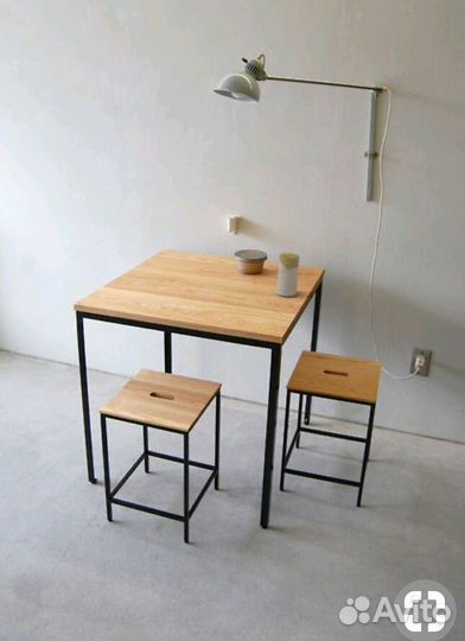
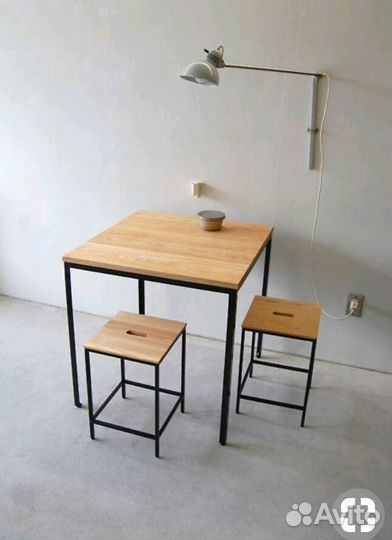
- candle [275,252,300,298]
